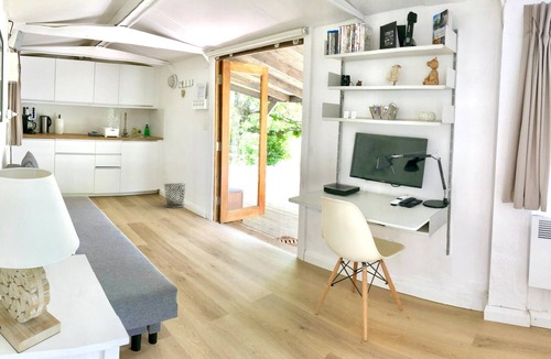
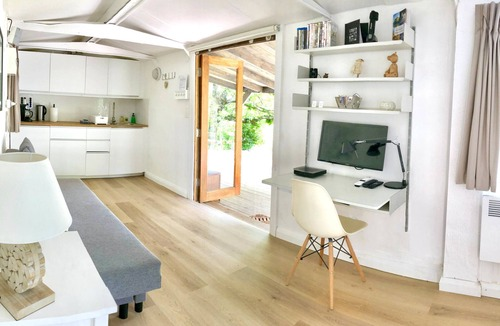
- waste bin [163,182,186,208]
